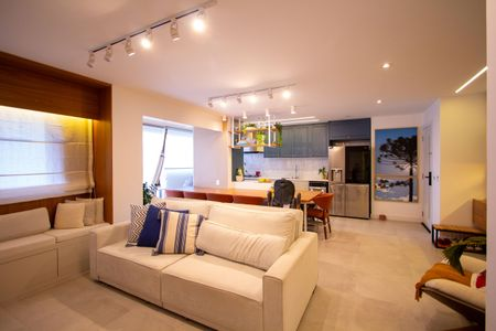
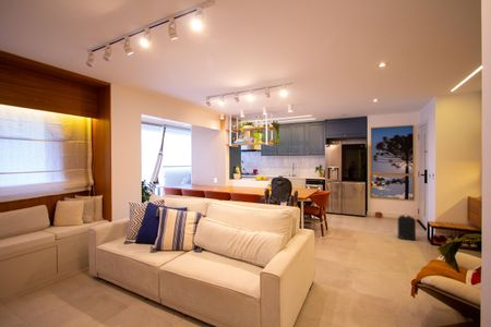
+ backpack [397,213,417,241]
